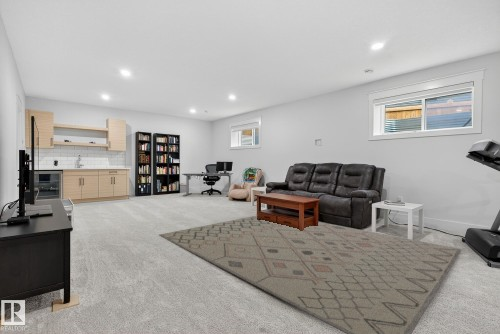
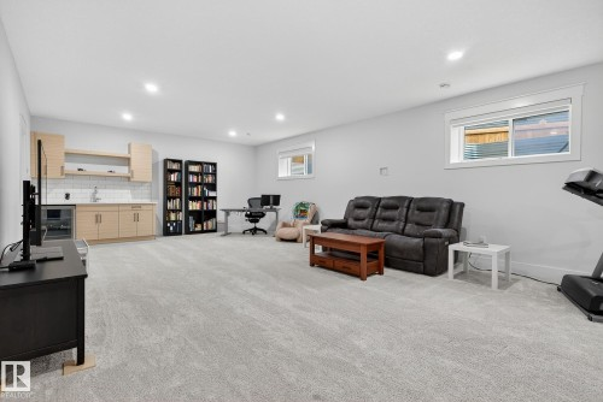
- rug [158,215,462,334]
